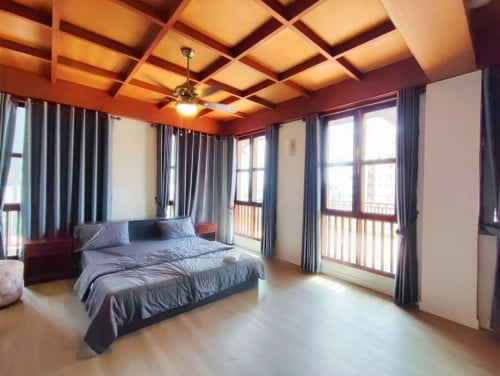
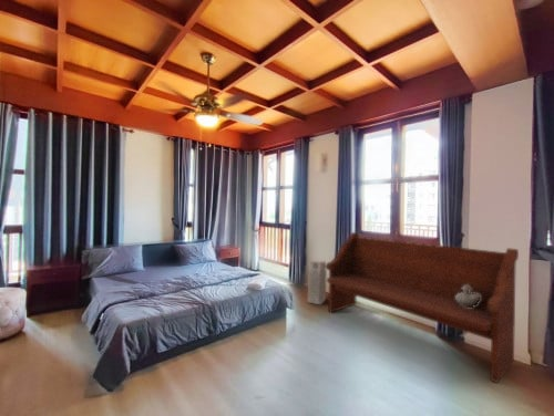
+ air purifier [307,258,328,305]
+ ceramic vessel [455,285,481,308]
+ bench [326,231,520,384]
